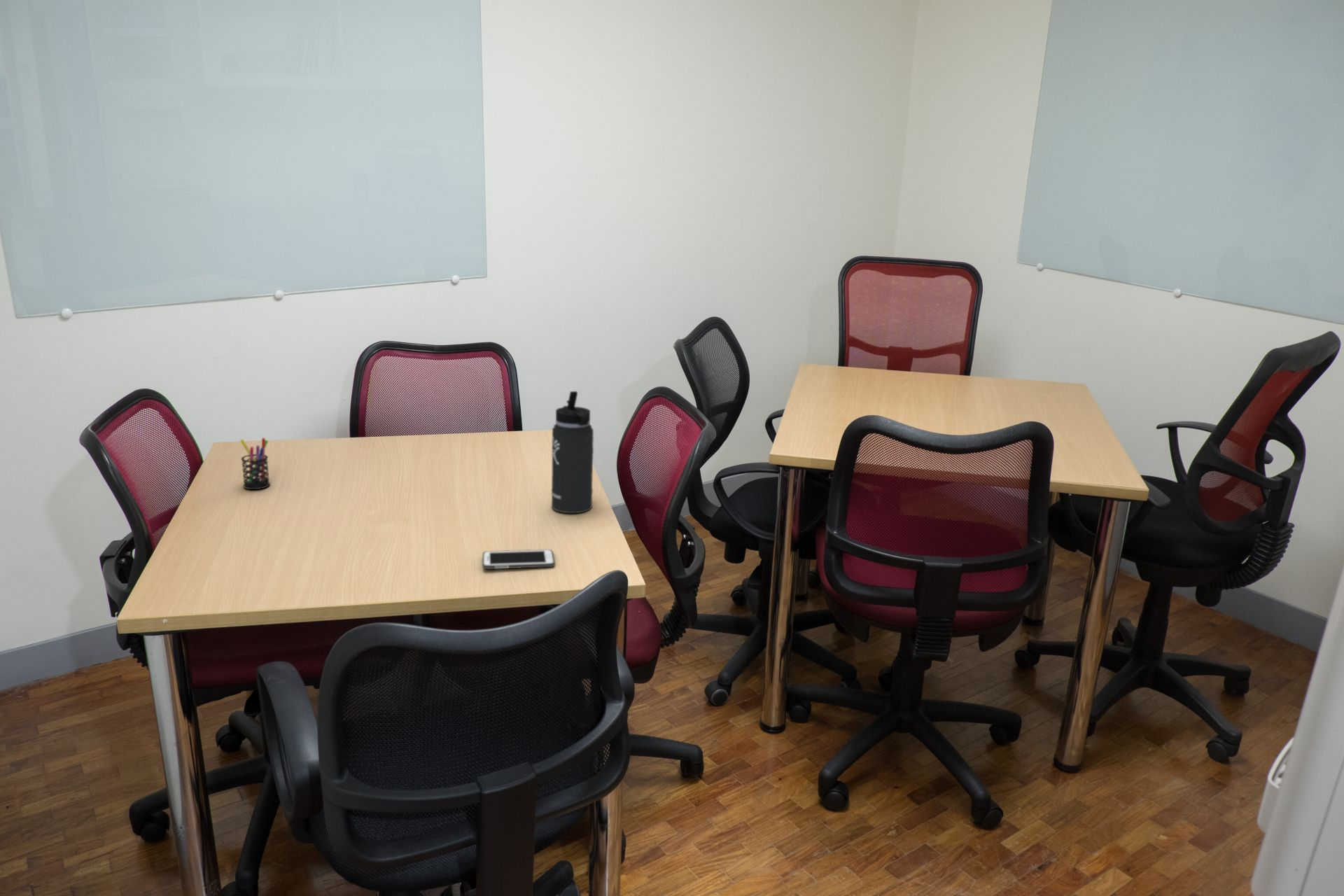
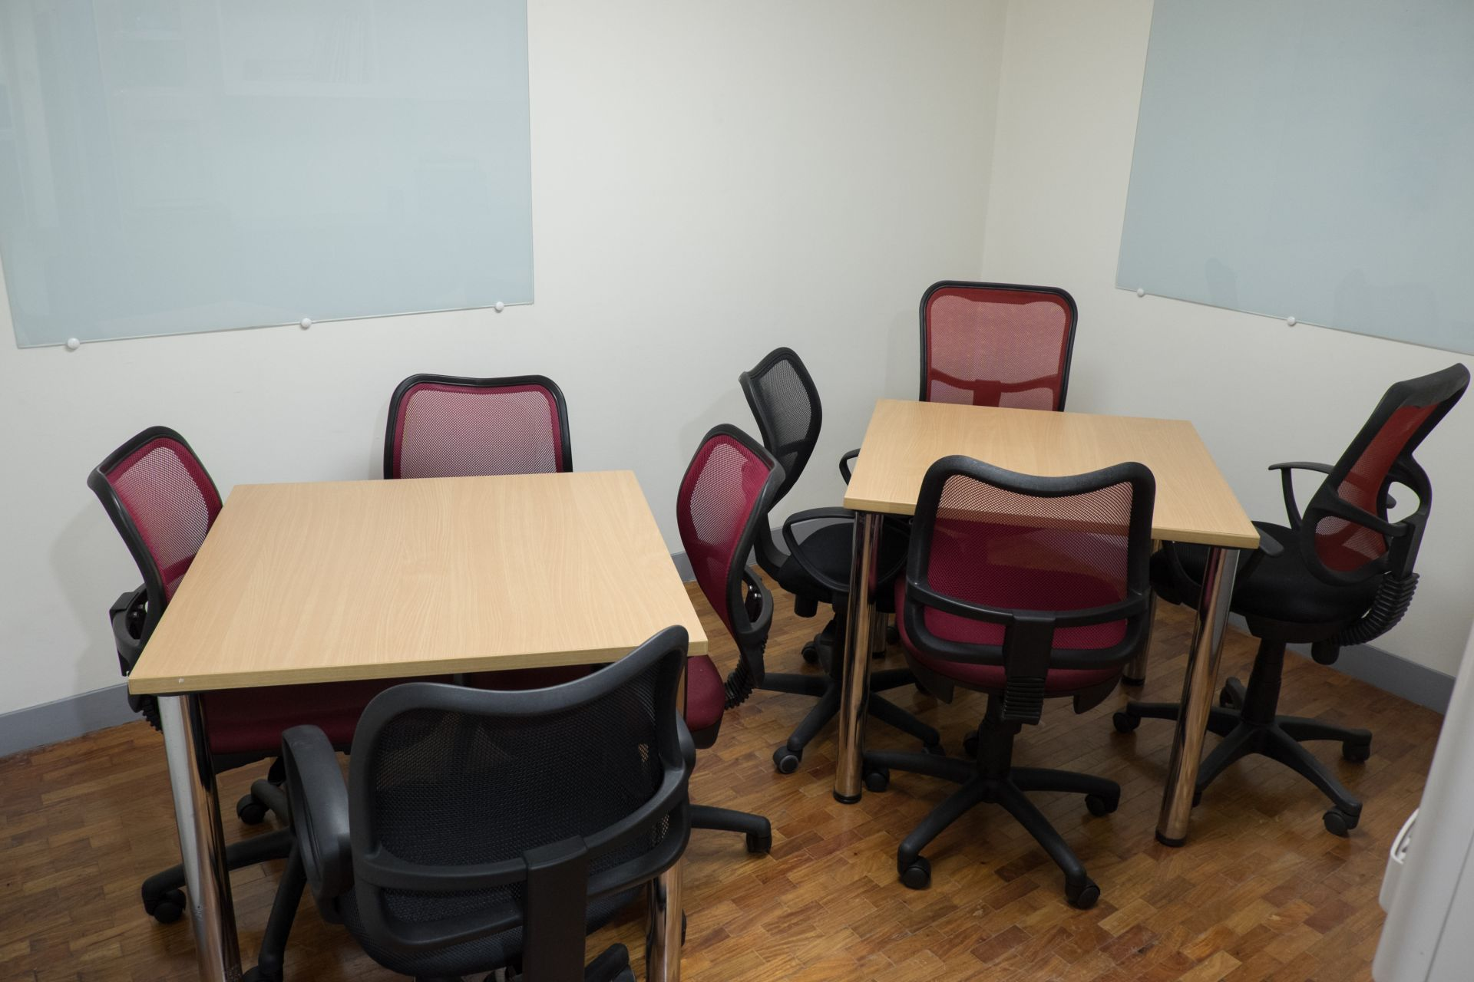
- pen holder [239,437,271,490]
- thermos bottle [550,391,594,514]
- cell phone [482,549,555,570]
